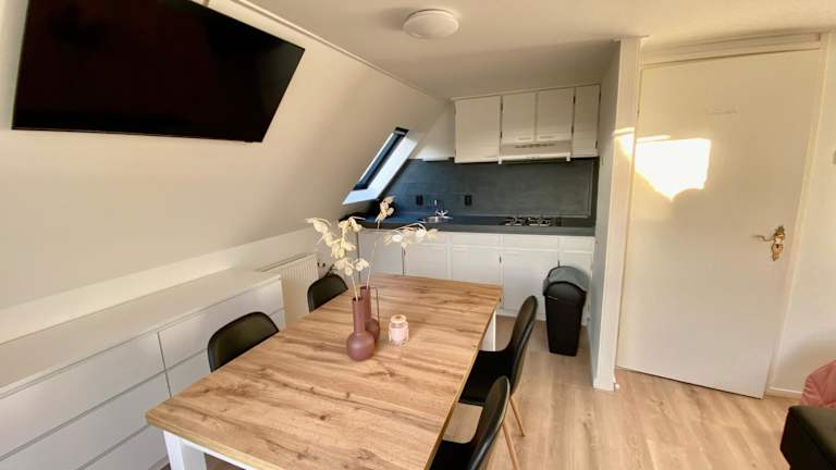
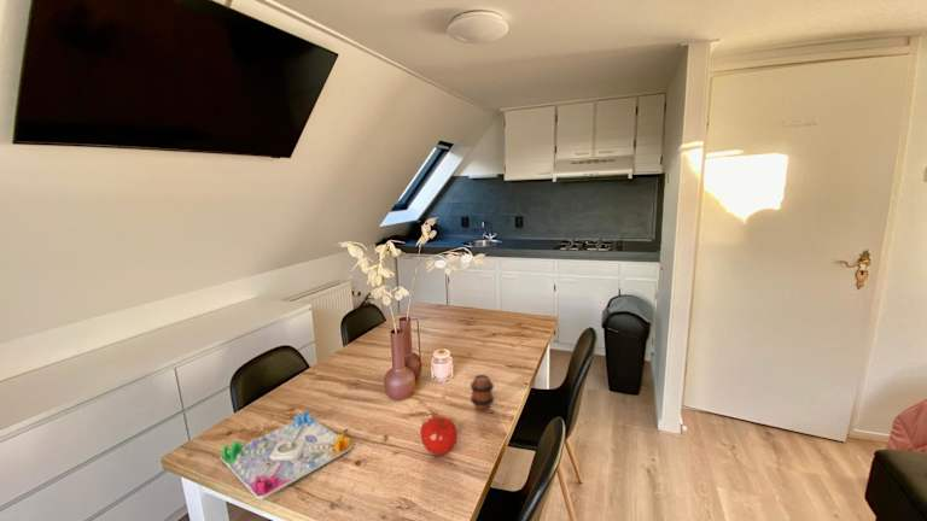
+ fruit [419,416,459,456]
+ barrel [470,374,495,411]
+ board game [218,410,354,500]
